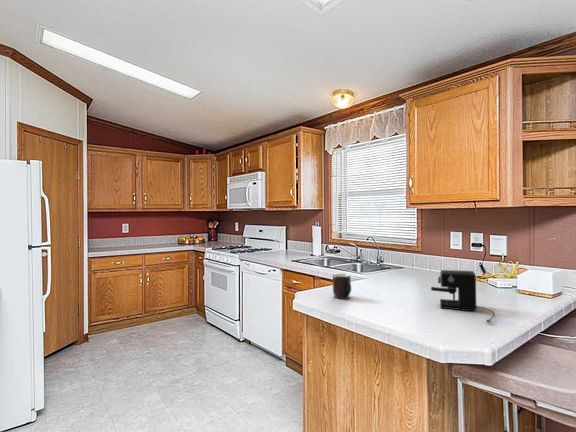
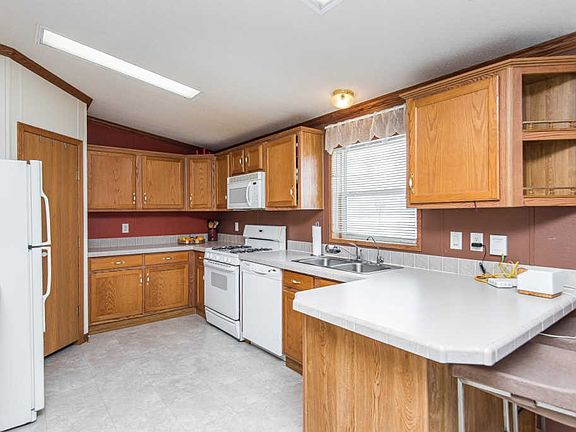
- mug [331,273,352,299]
- coffee maker [430,269,495,324]
